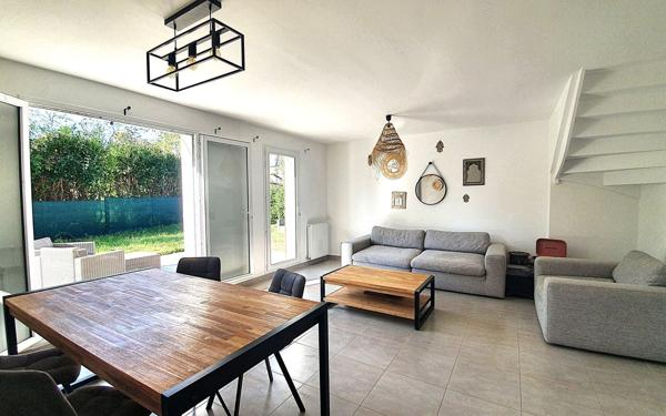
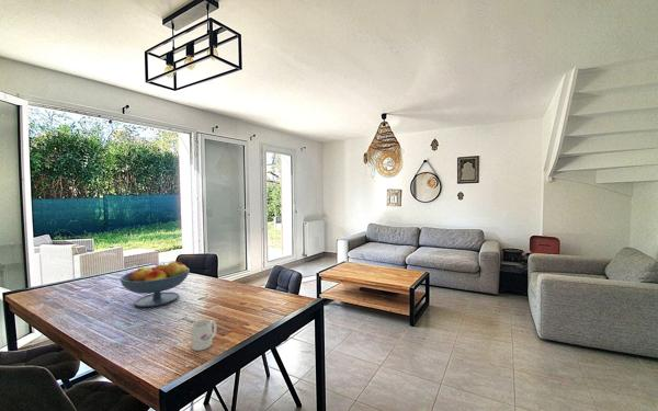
+ mug [190,319,217,352]
+ fruit bowl [118,260,191,308]
